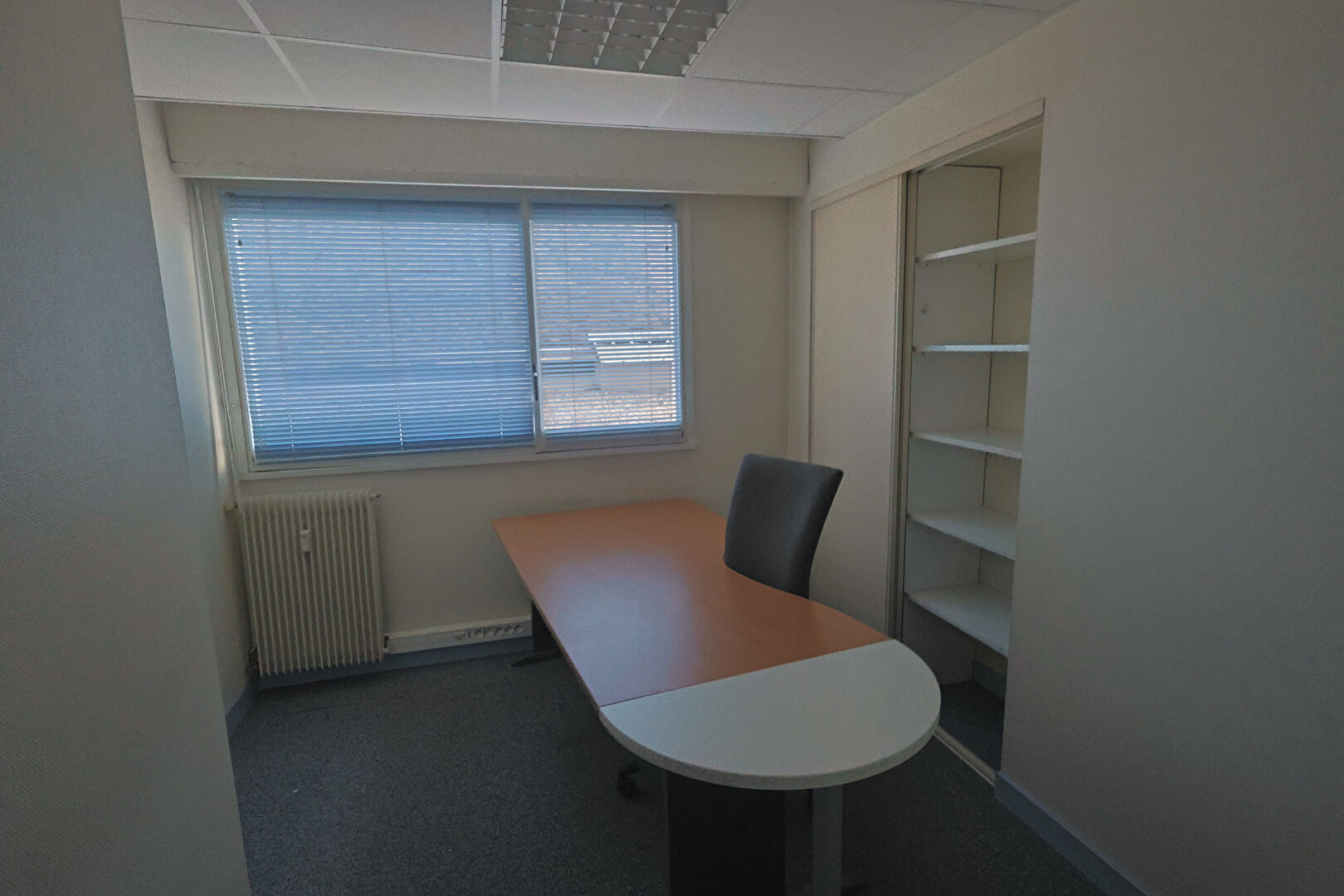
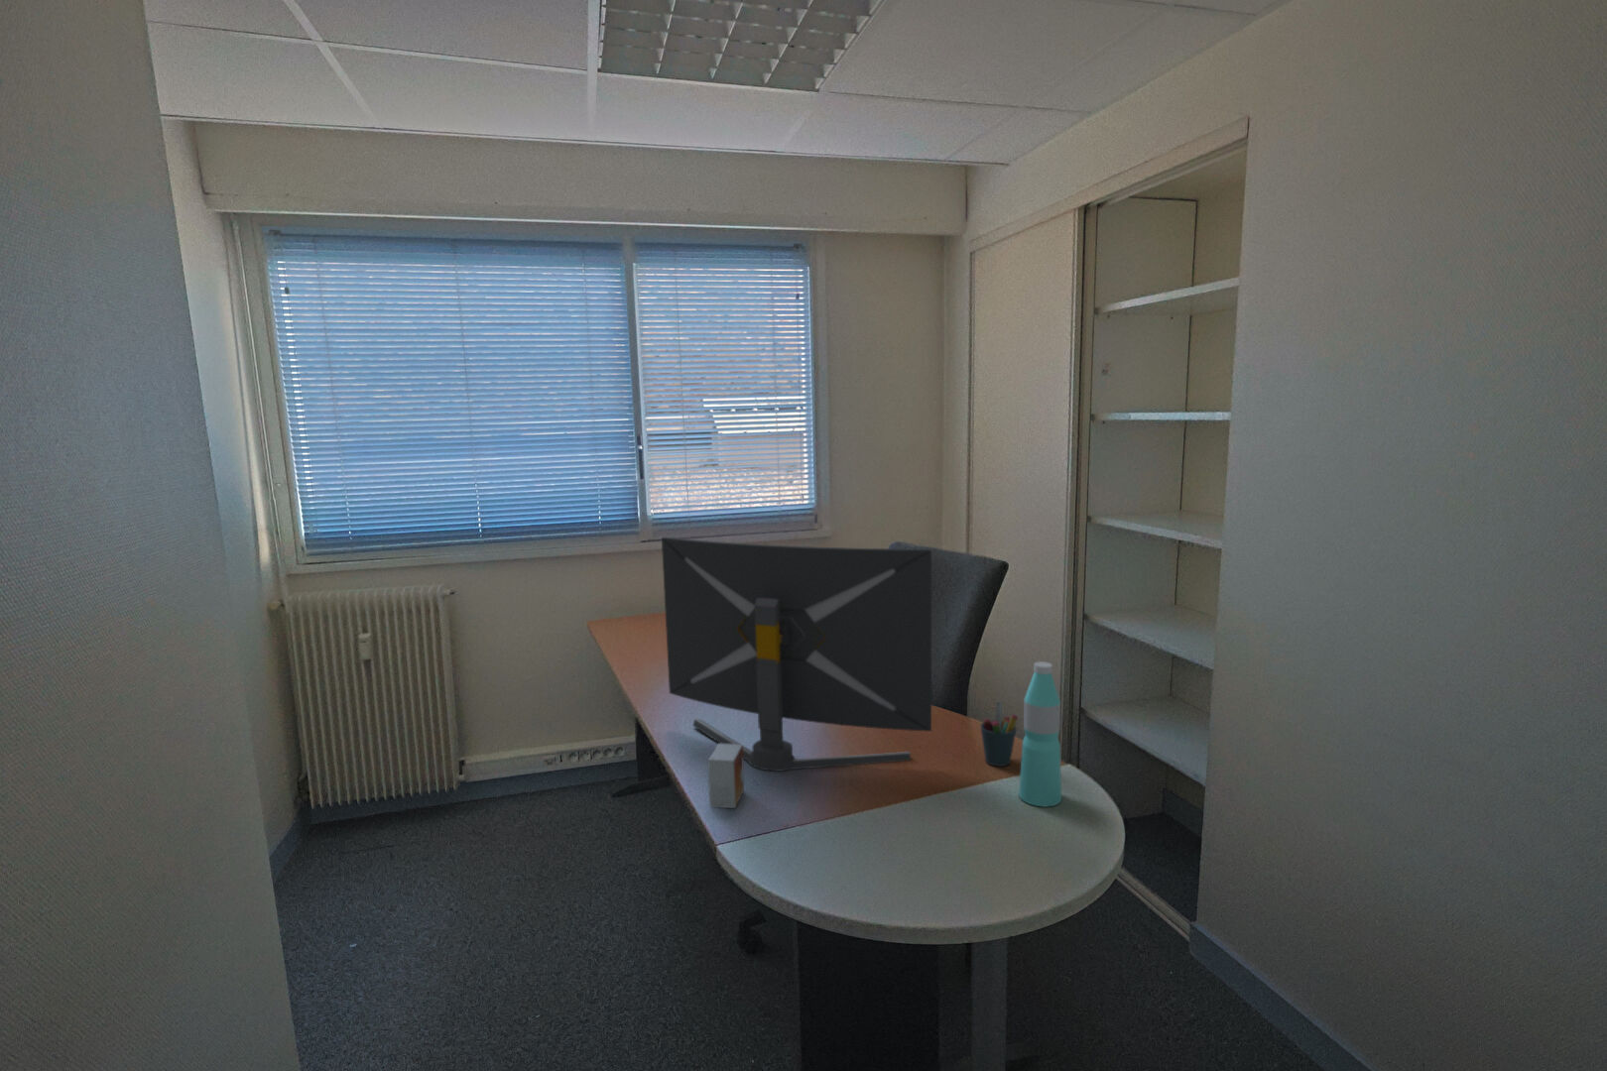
+ water bottle [1018,661,1063,808]
+ small box [708,742,745,809]
+ pen holder [979,702,1019,767]
+ computer monitor [661,536,933,772]
